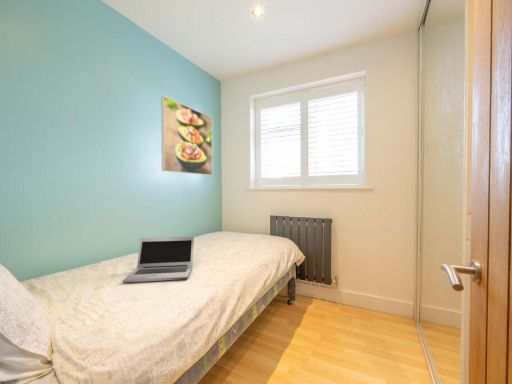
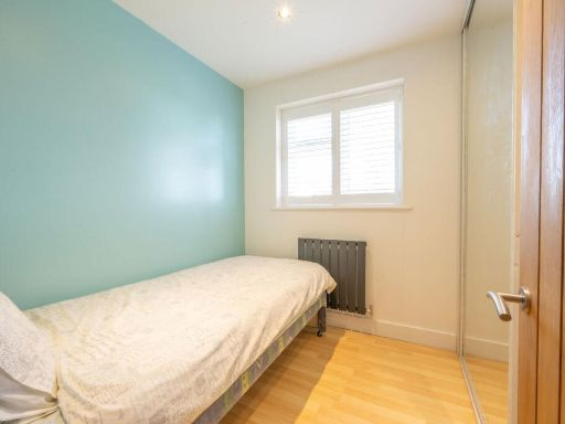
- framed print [161,95,213,176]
- laptop [122,236,195,284]
